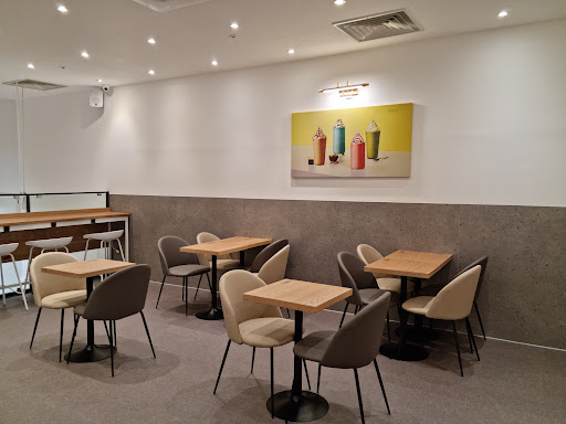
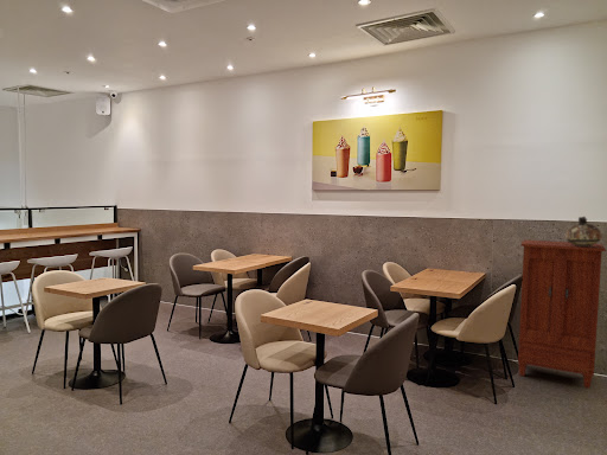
+ ceramic vessel [564,216,603,246]
+ cabinet [517,238,607,390]
